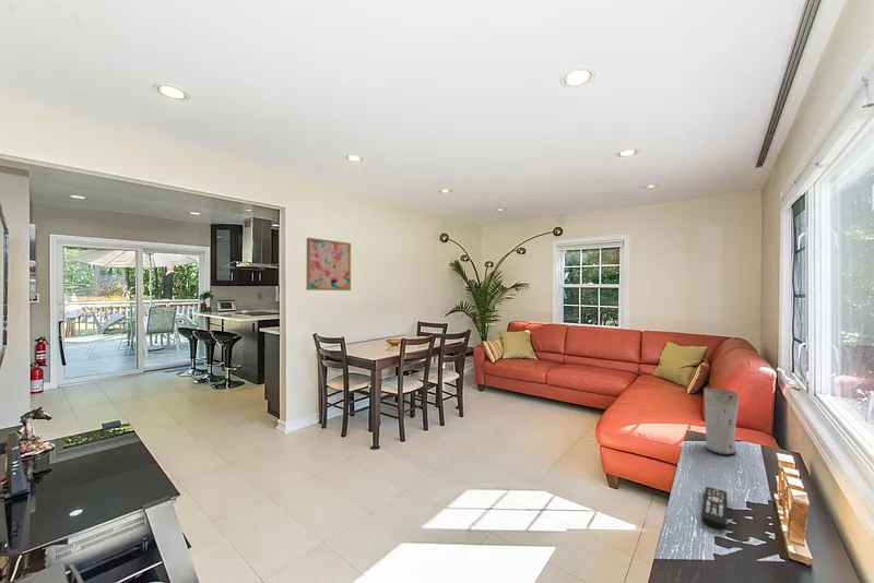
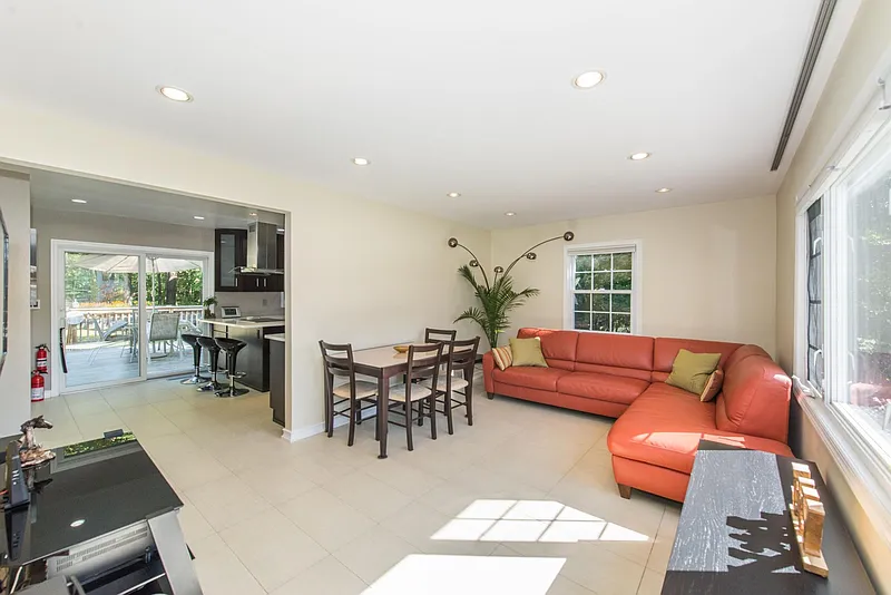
- wall art [306,237,352,291]
- remote control [700,486,728,530]
- vase [704,386,740,456]
